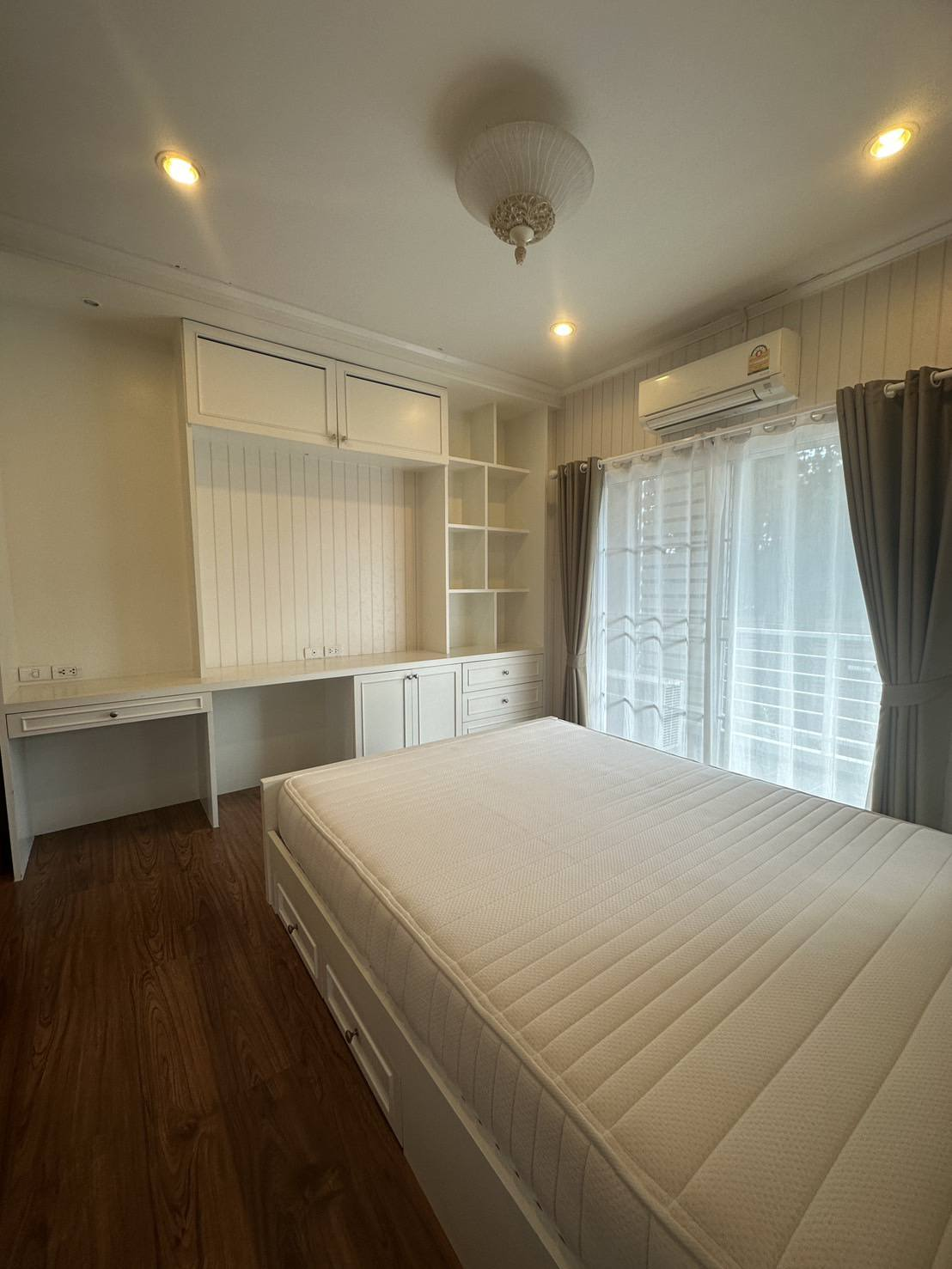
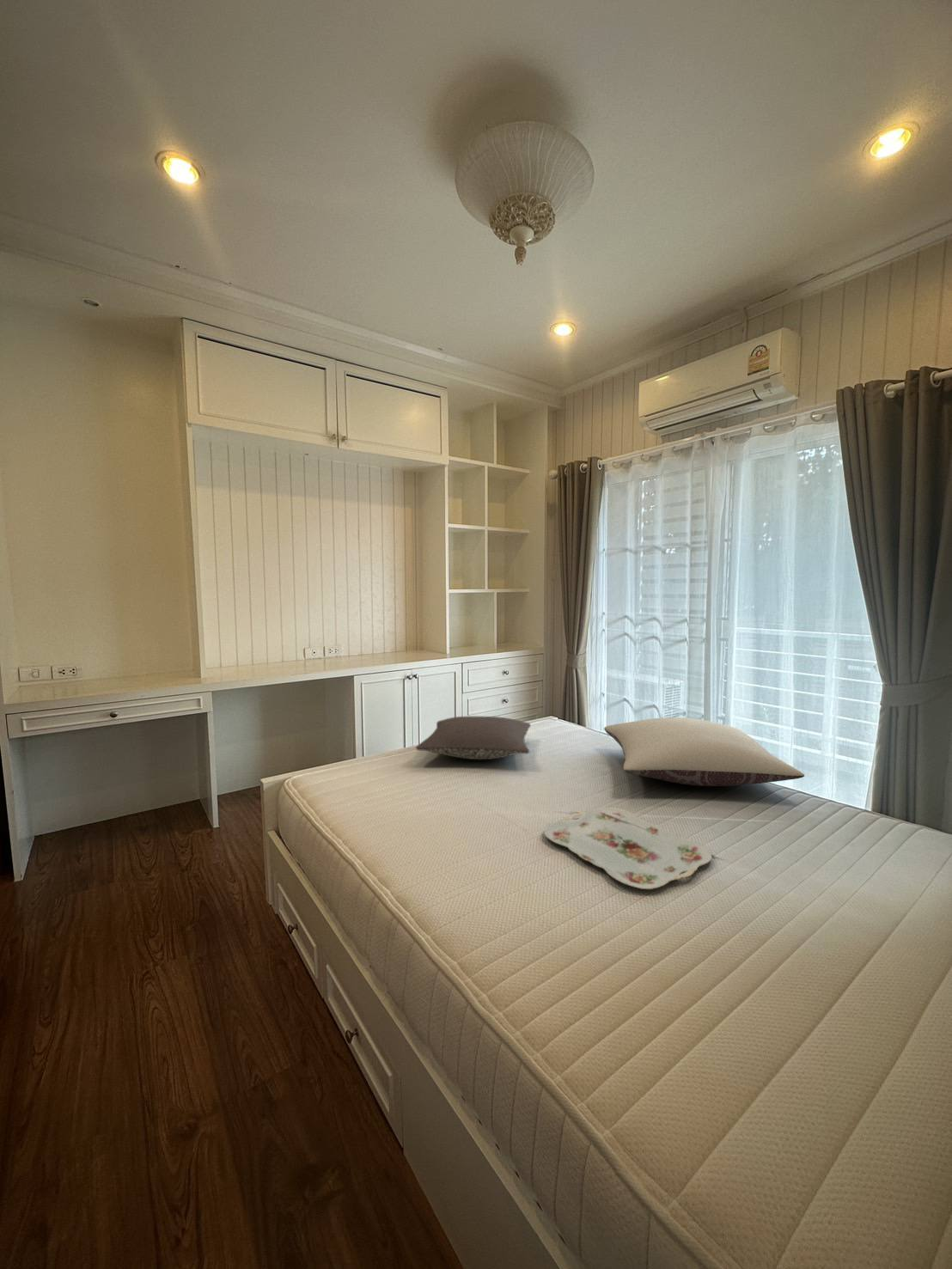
+ pillow [415,716,532,760]
+ pillow [603,717,805,787]
+ serving tray [543,807,713,890]
